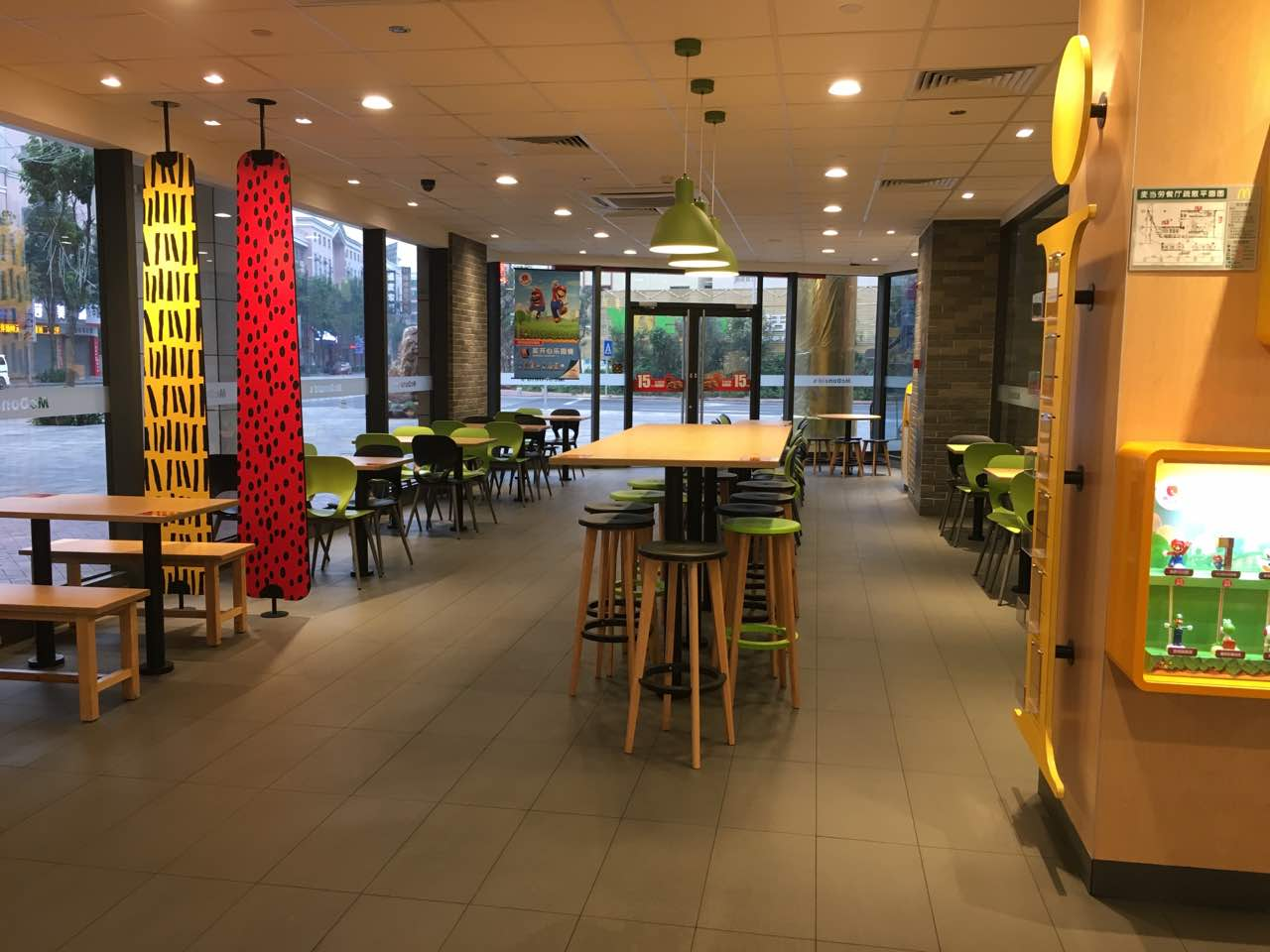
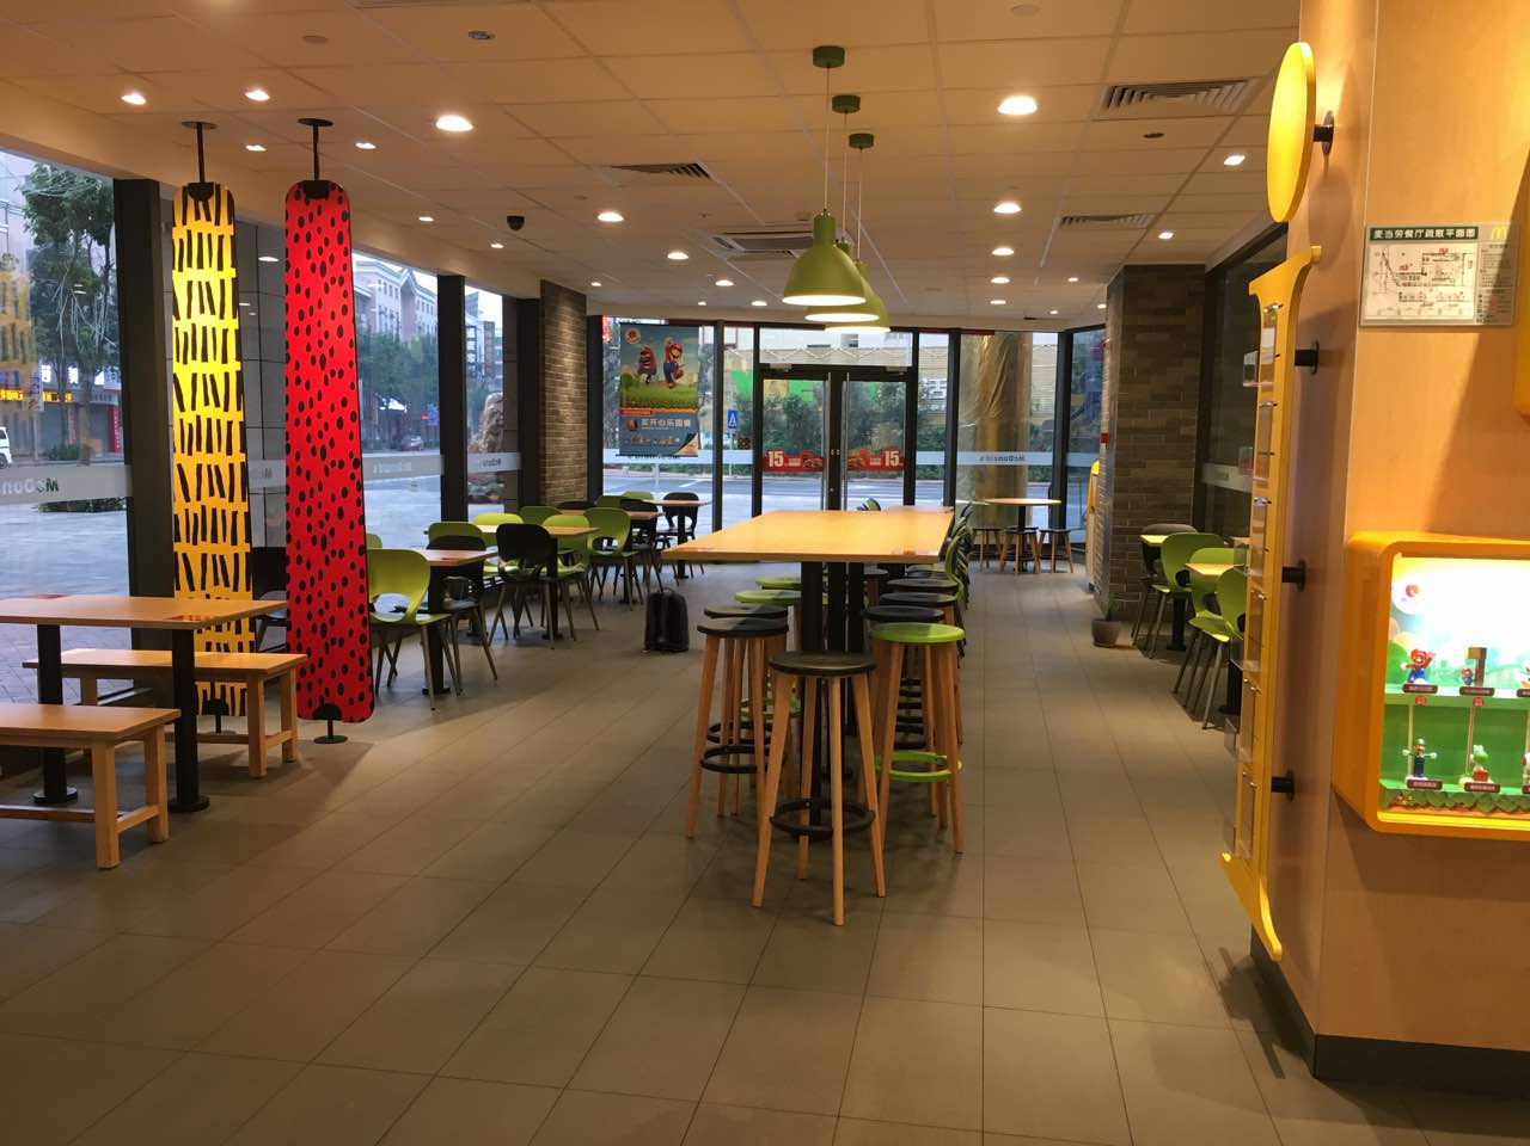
+ potted plant [1090,591,1123,648]
+ backpack [642,586,690,654]
